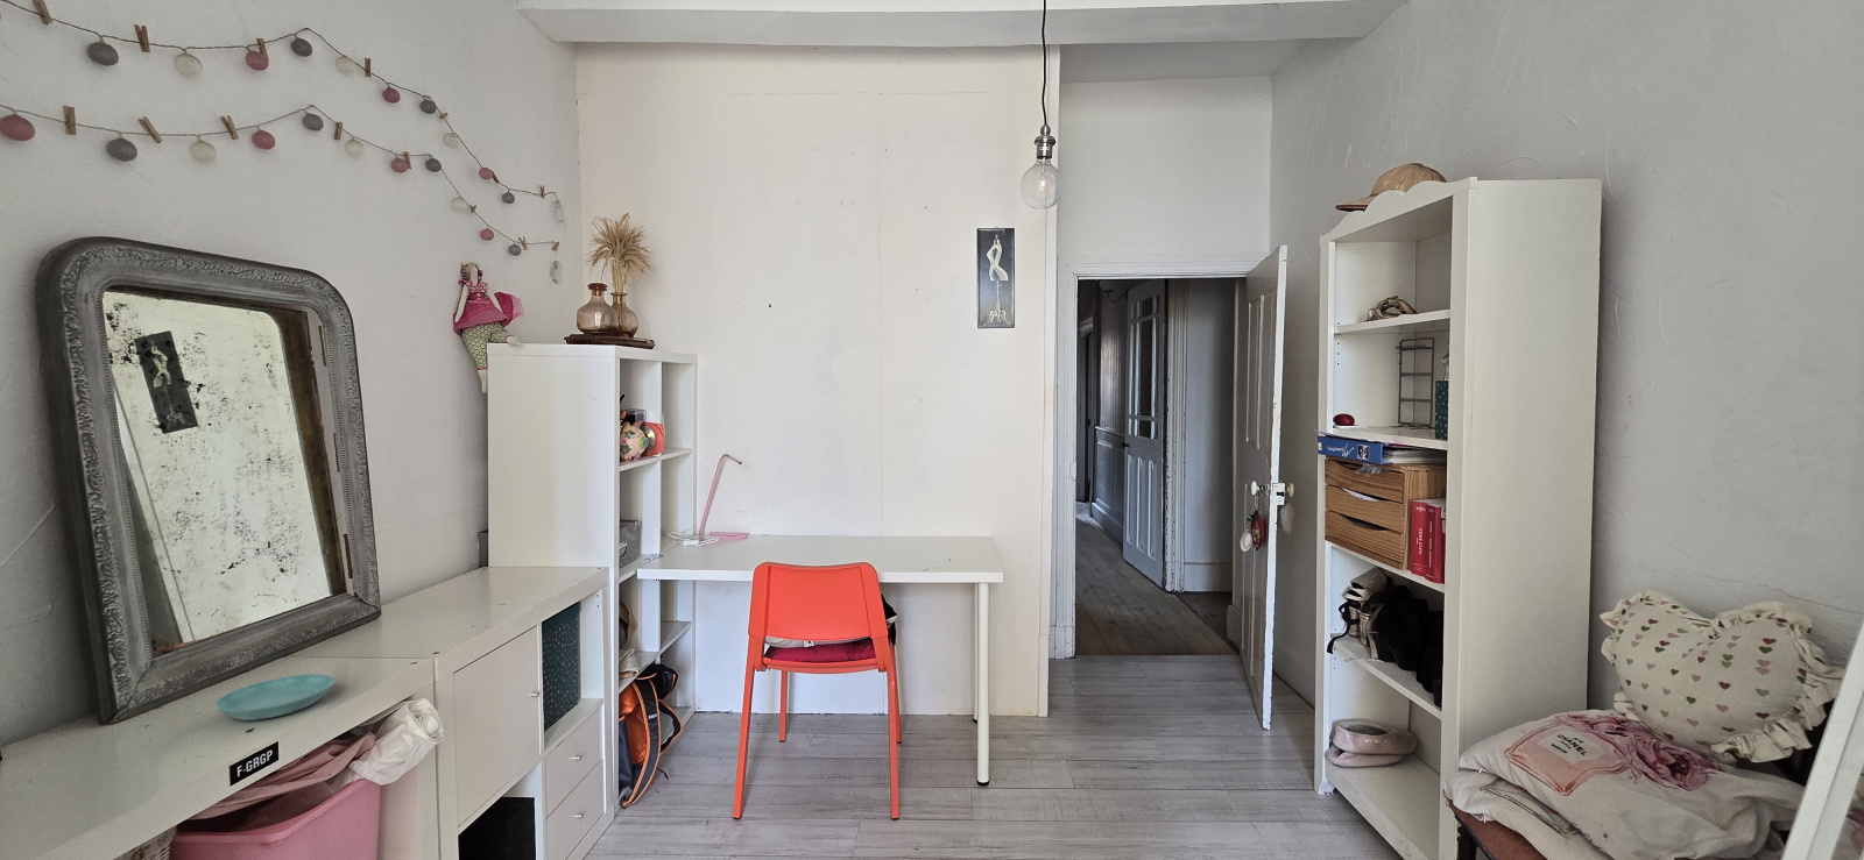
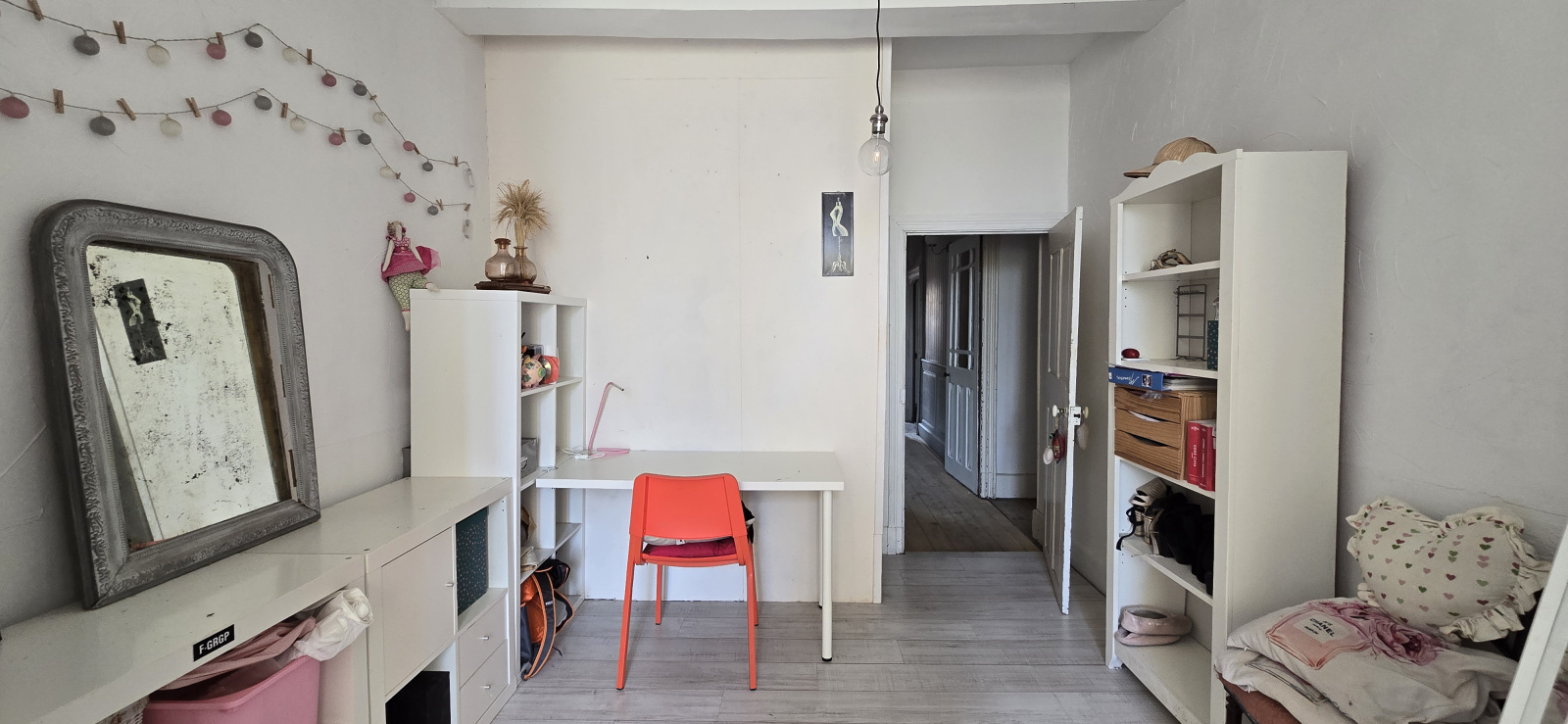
- saucer [213,672,335,721]
